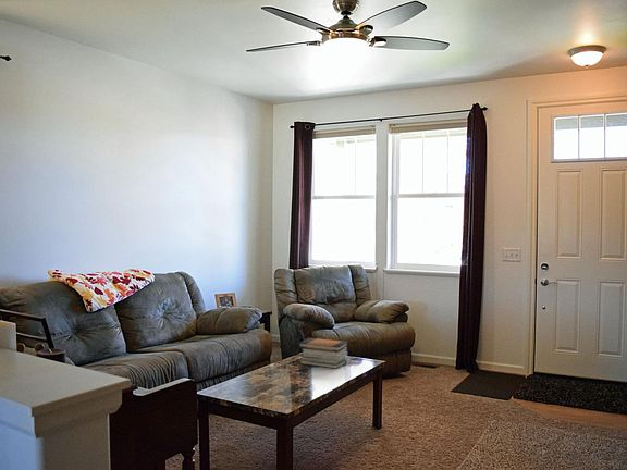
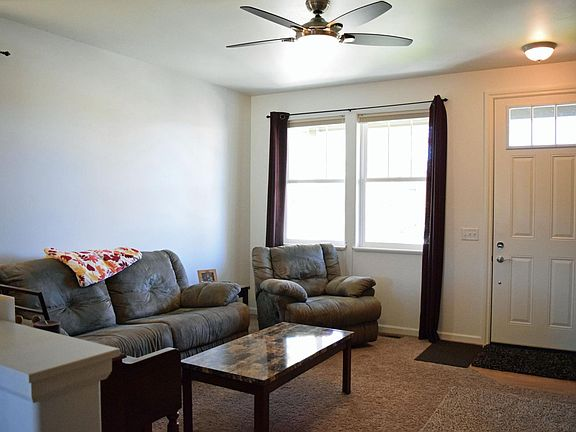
- book stack [297,337,349,370]
